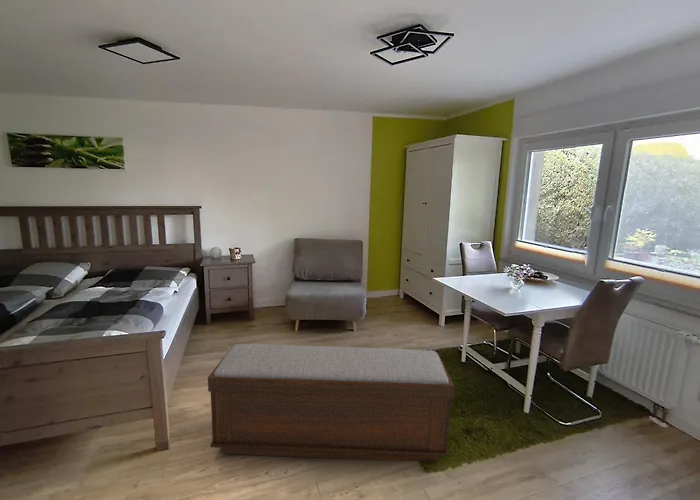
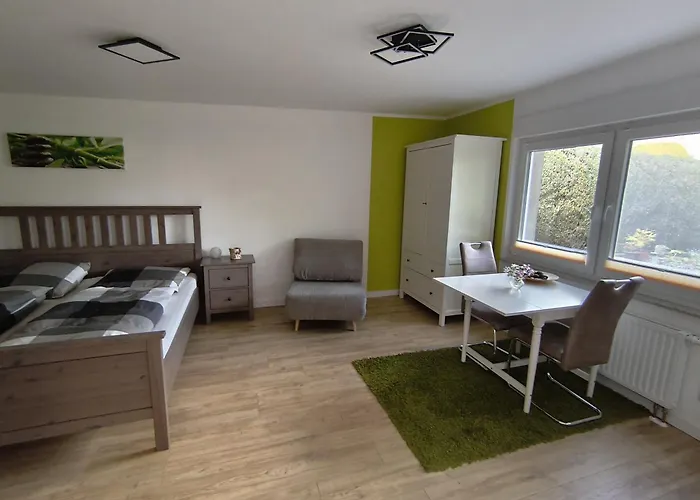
- bench [207,343,455,463]
